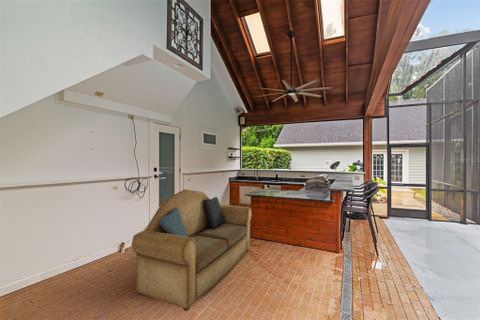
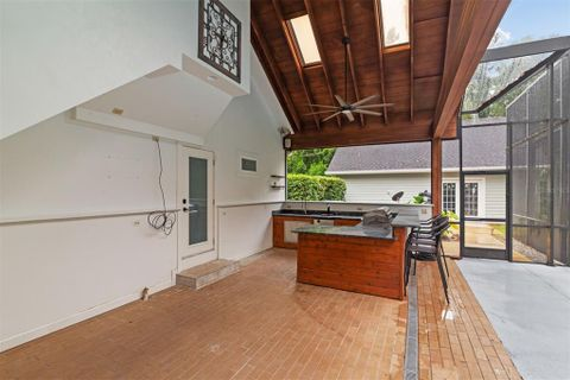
- sofa [131,188,253,312]
